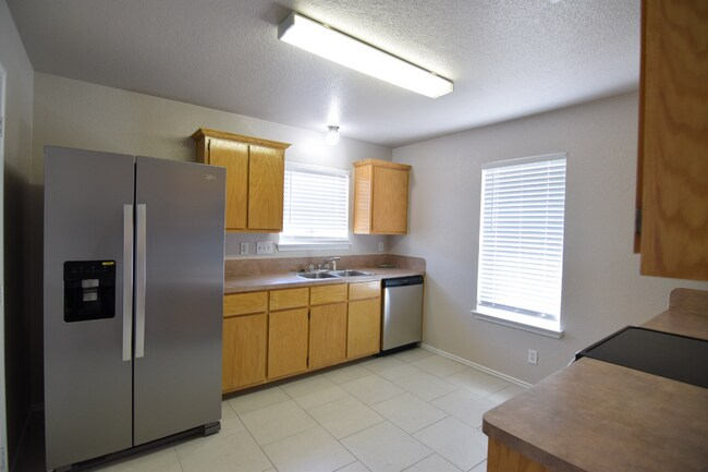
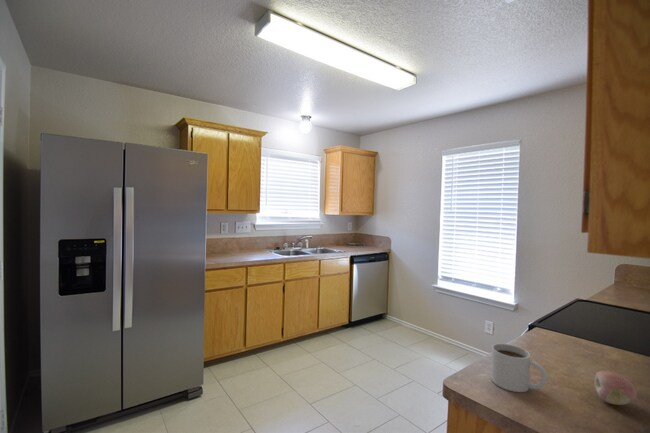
+ fruit [593,370,638,406]
+ mug [490,343,548,393]
